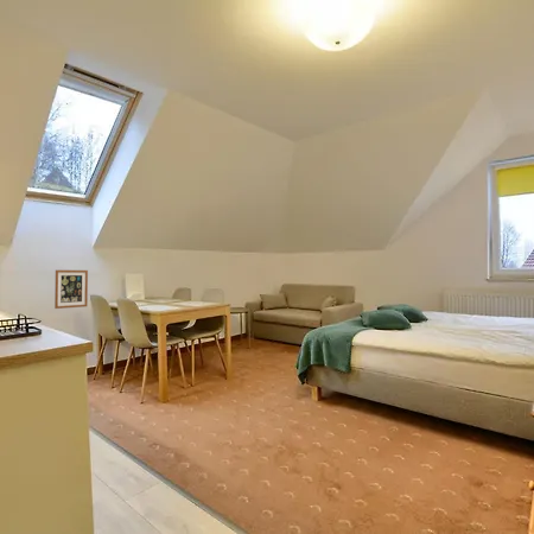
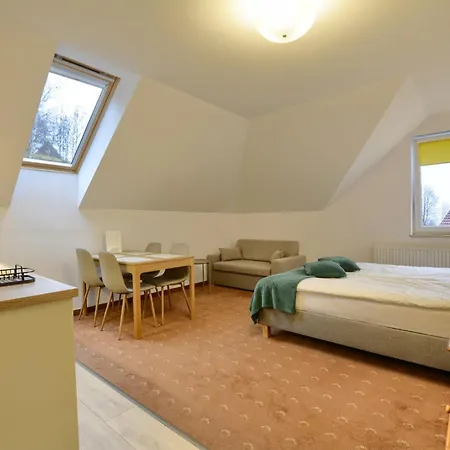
- wall art [53,269,89,310]
